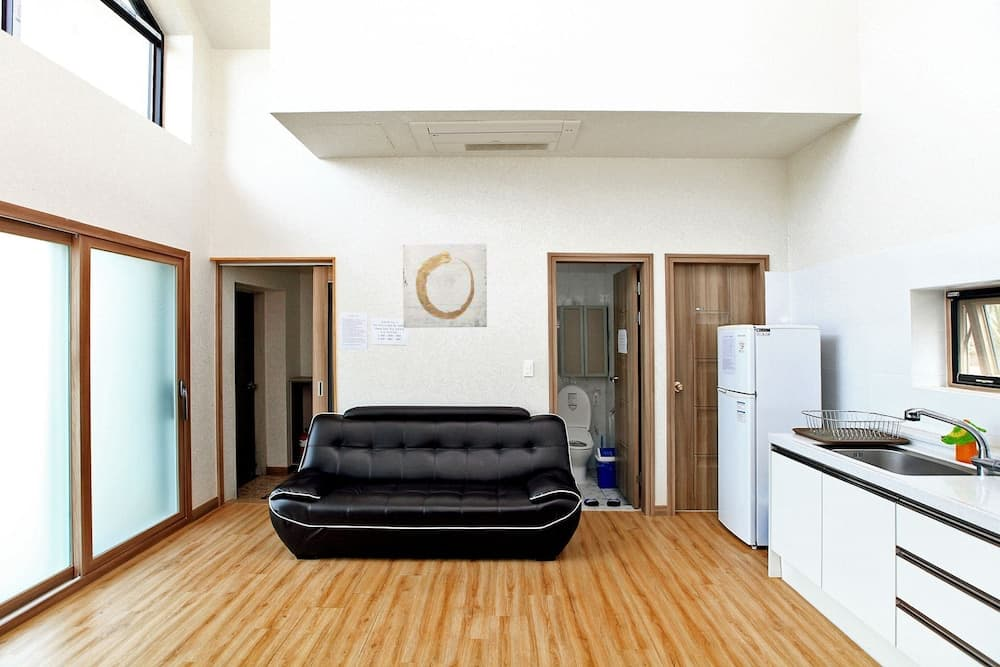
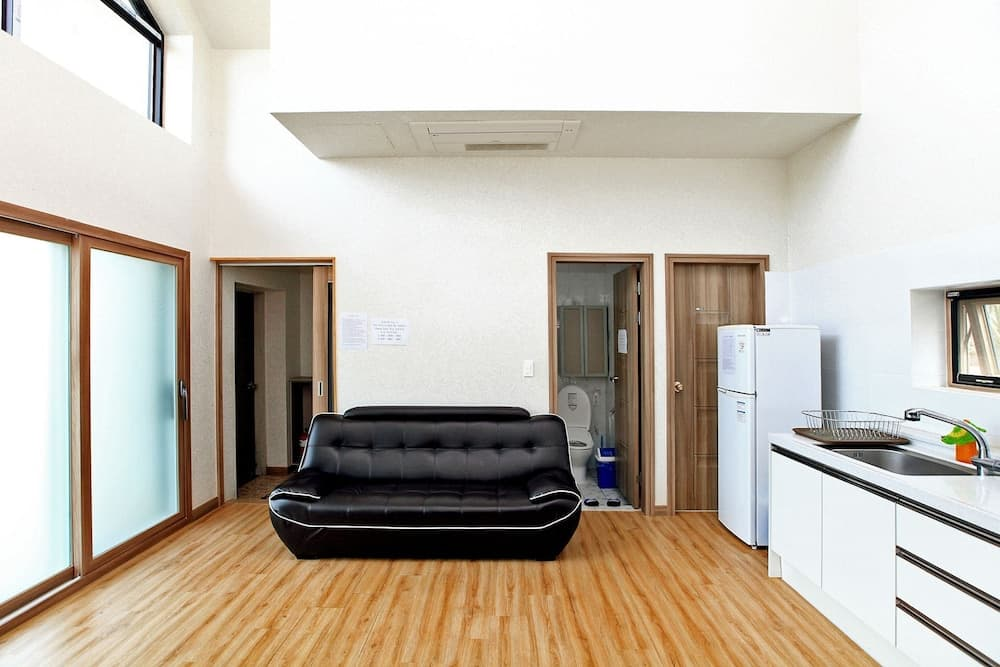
- wall art [402,243,488,329]
